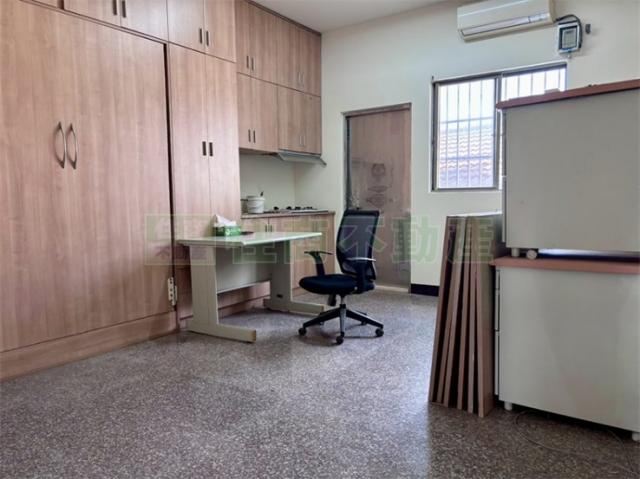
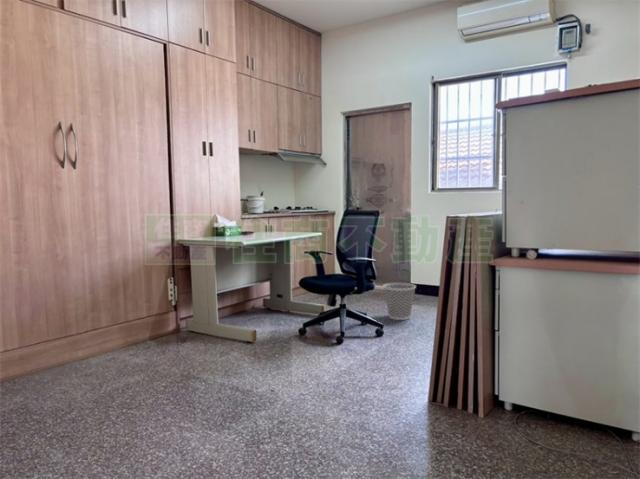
+ wastebasket [382,282,417,321]
